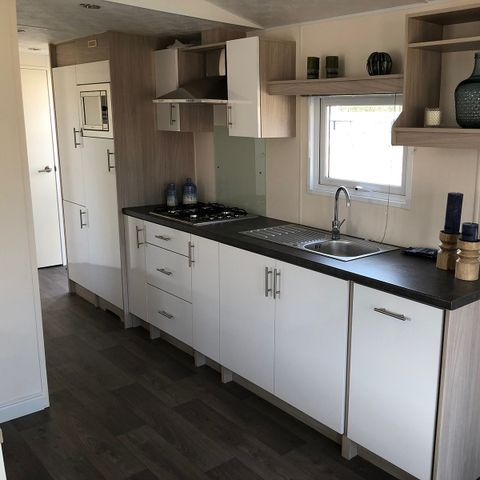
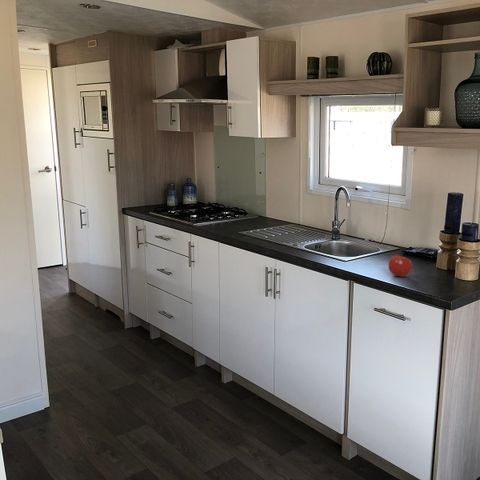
+ fruit [387,253,413,277]
